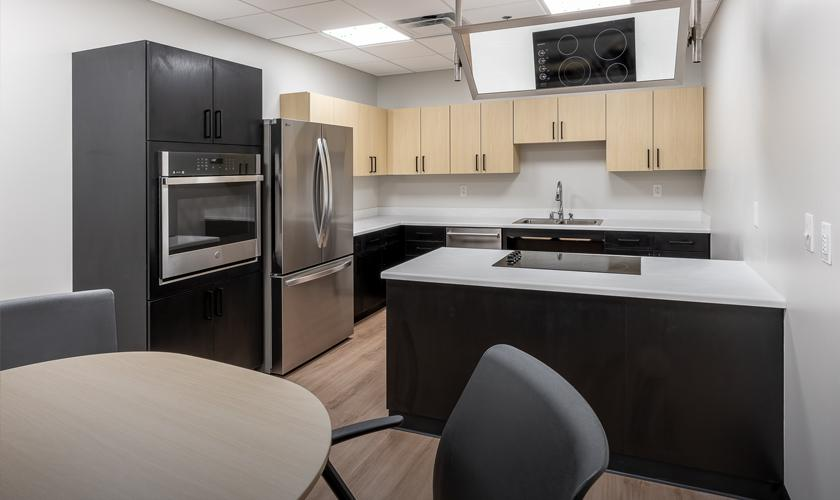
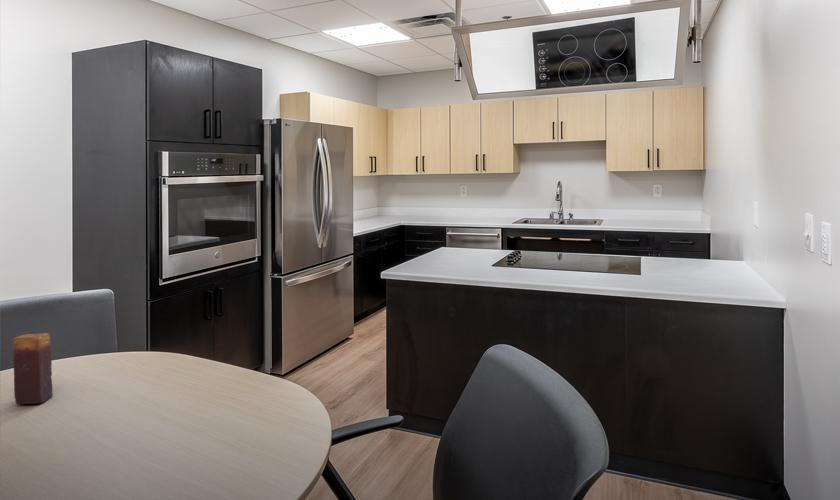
+ candle [12,332,54,405]
